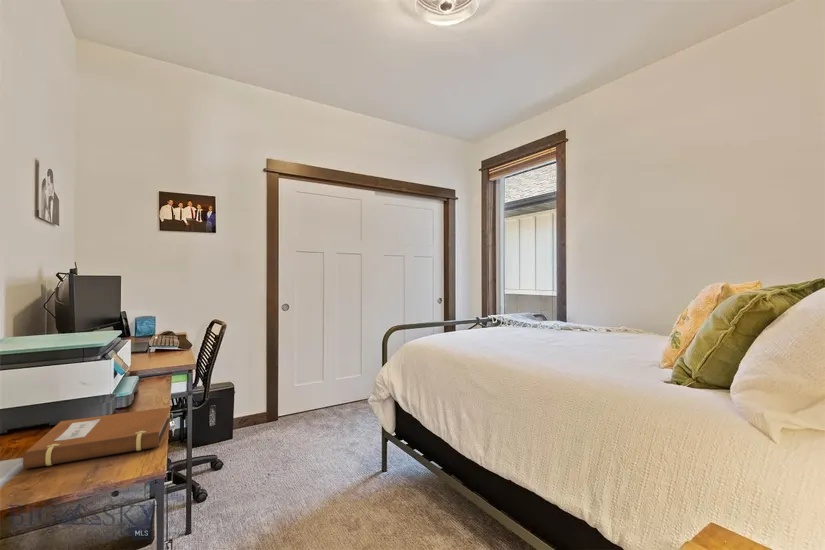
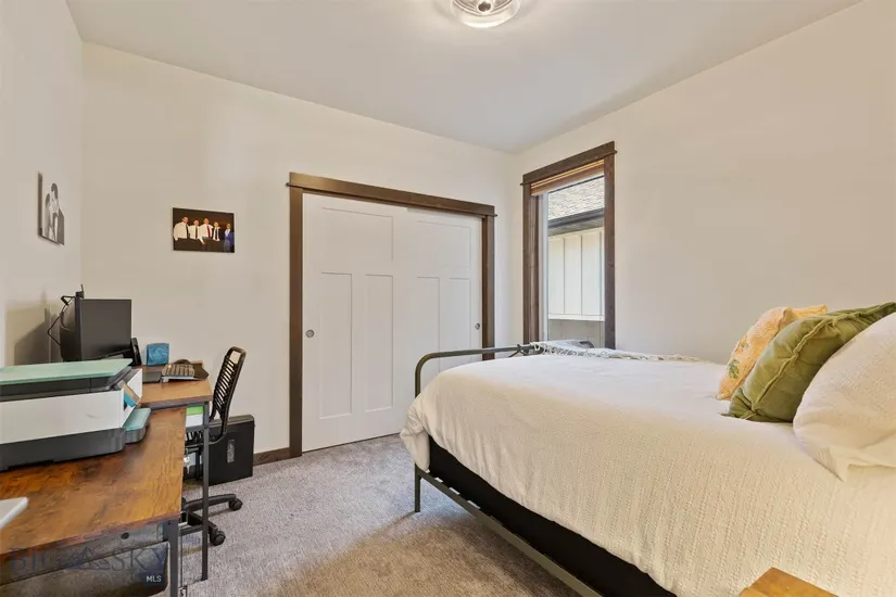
- notebook [19,406,172,470]
